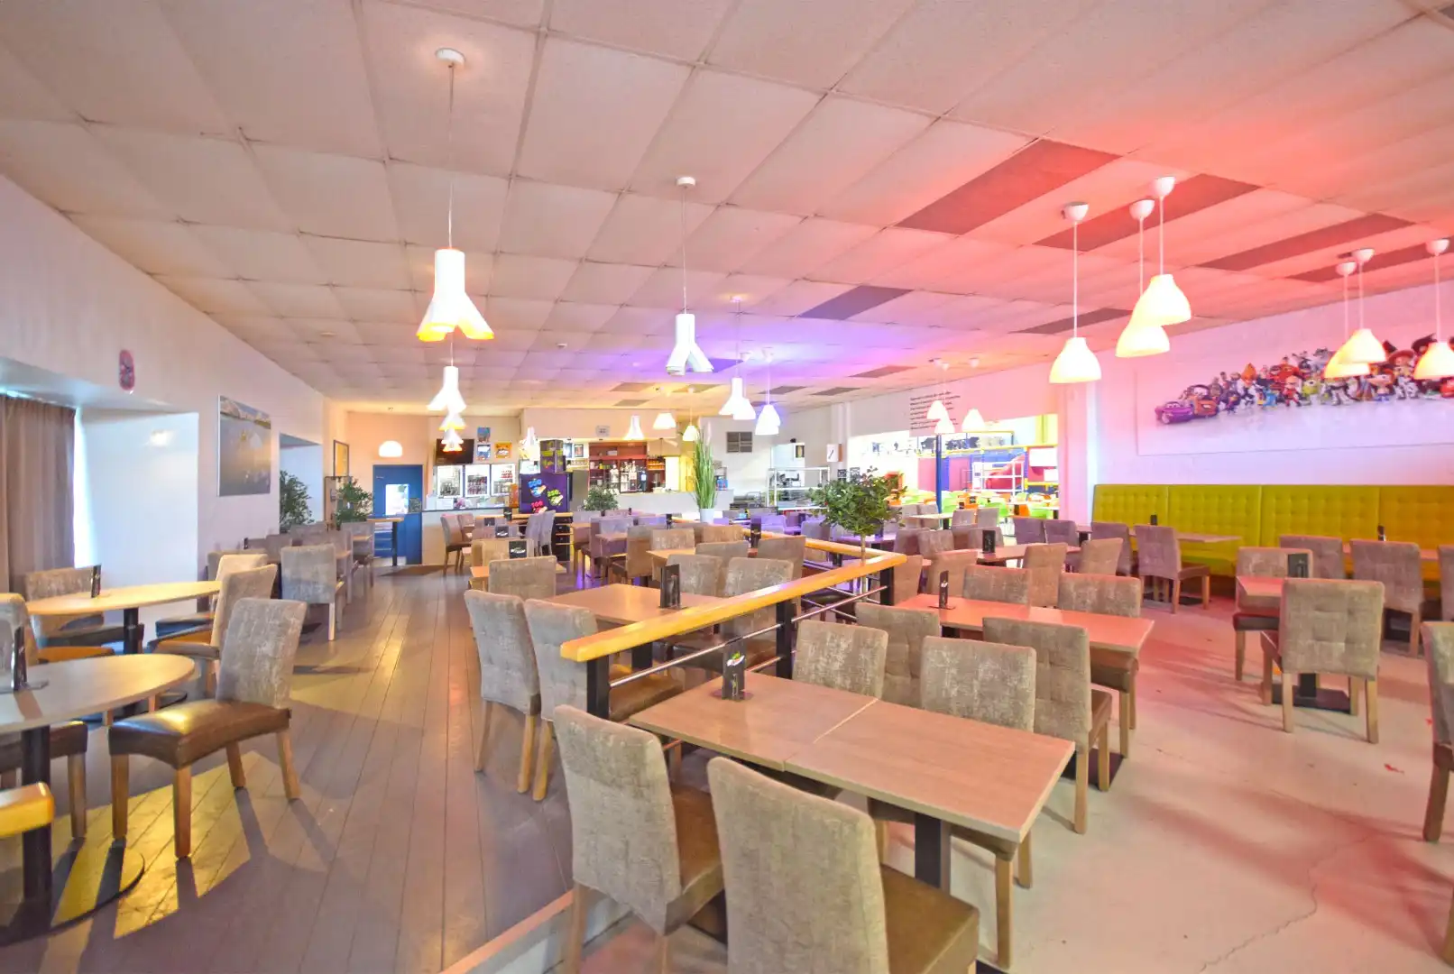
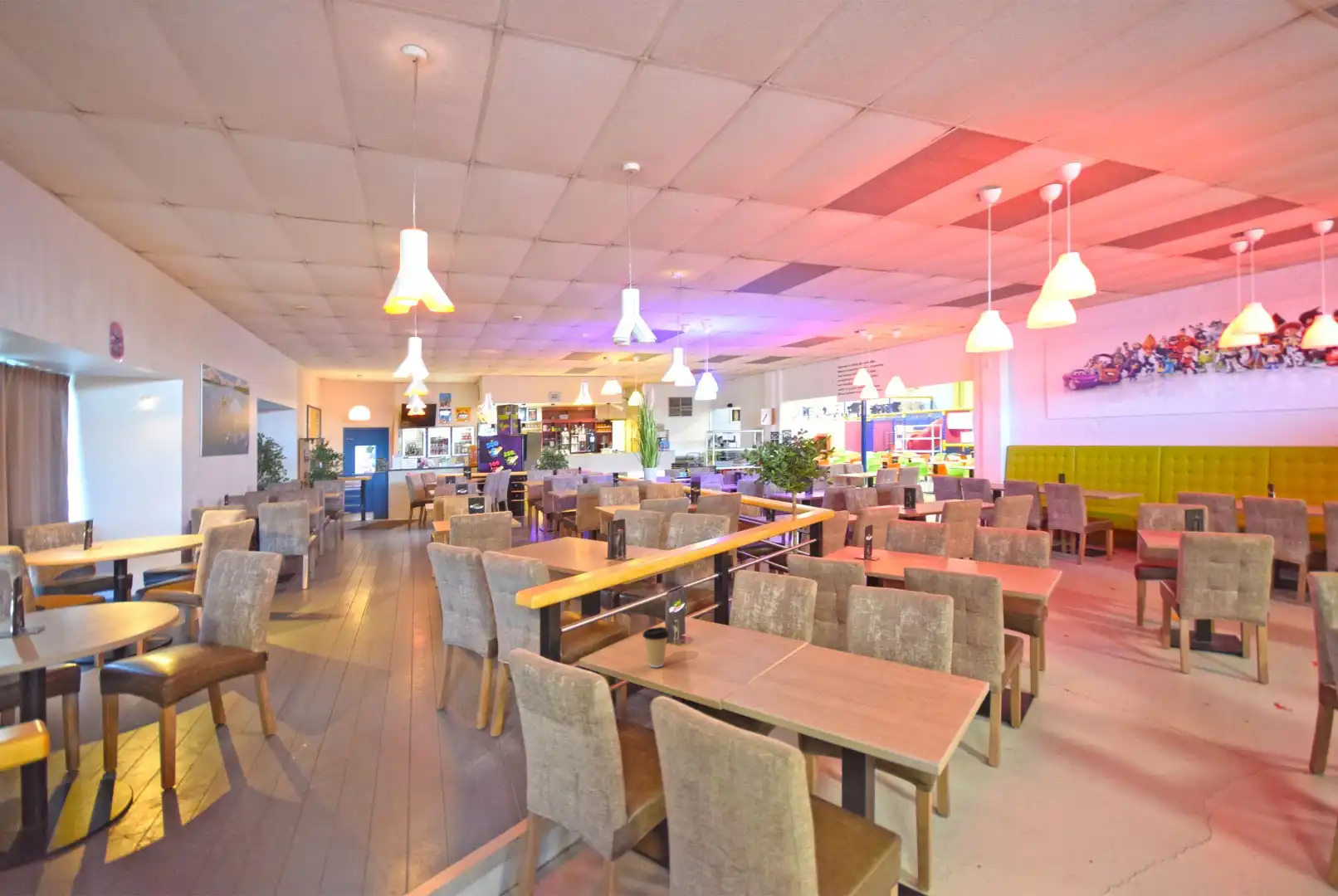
+ coffee cup [642,626,670,669]
